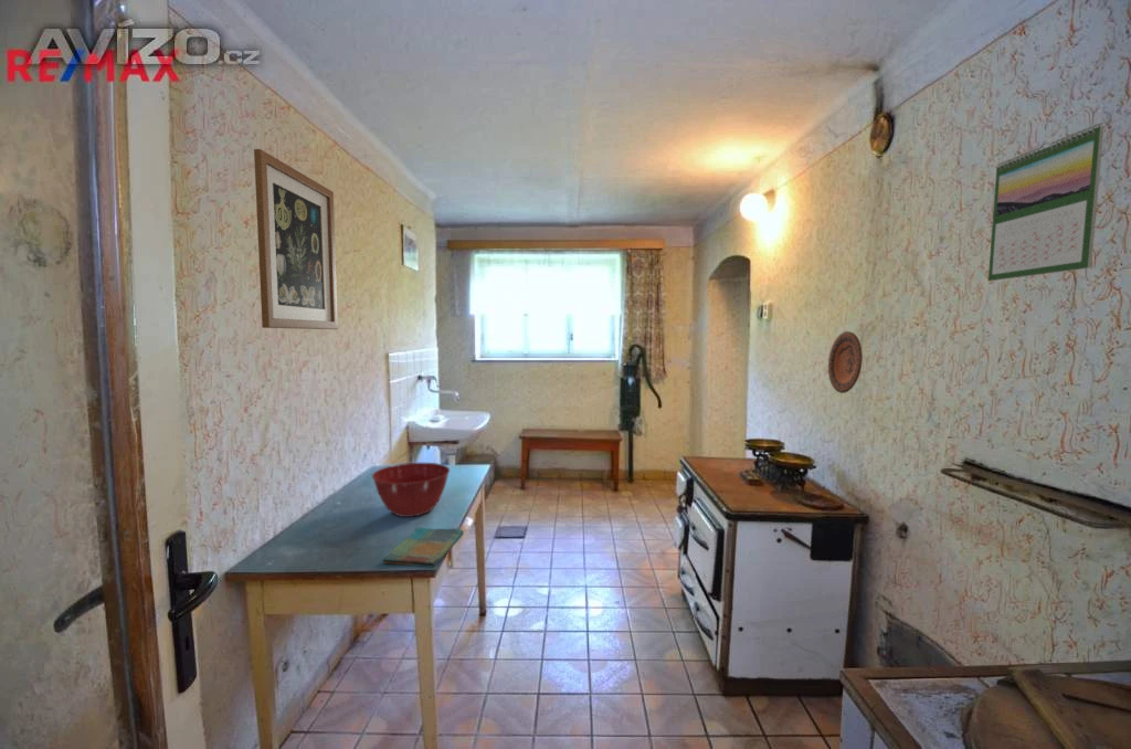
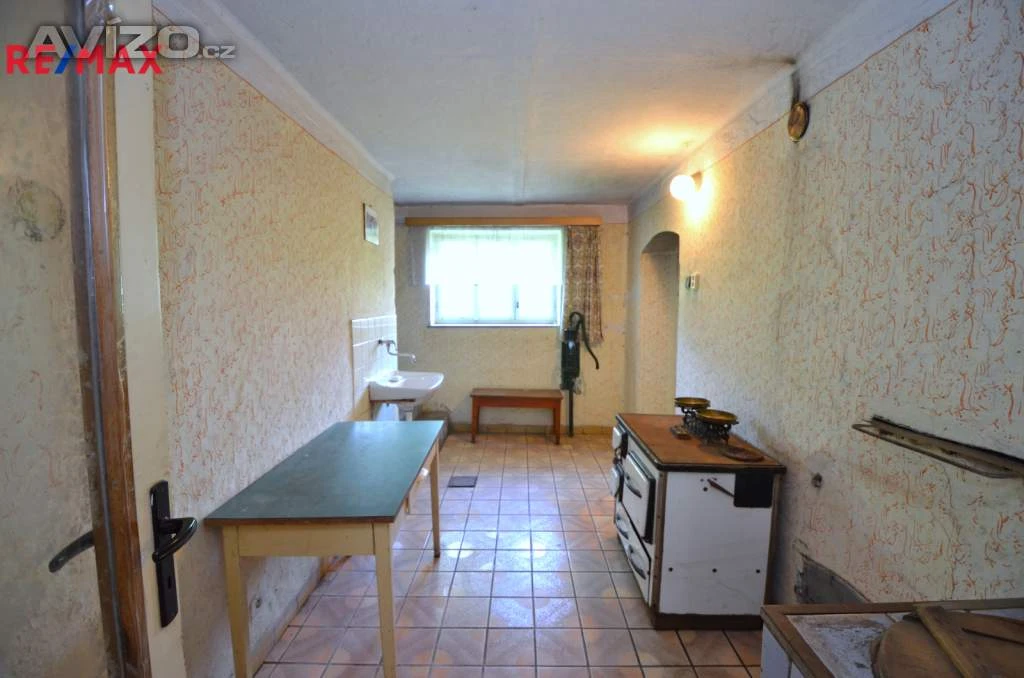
- mixing bowl [371,462,451,518]
- decorative plate [827,330,864,394]
- dish towel [381,526,464,569]
- calendar [987,122,1106,282]
- wall art [253,148,339,330]
